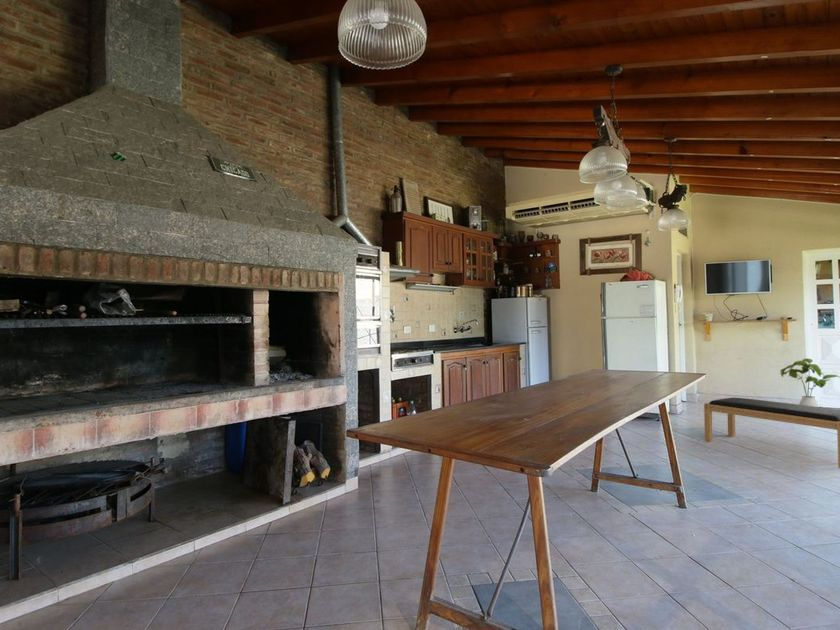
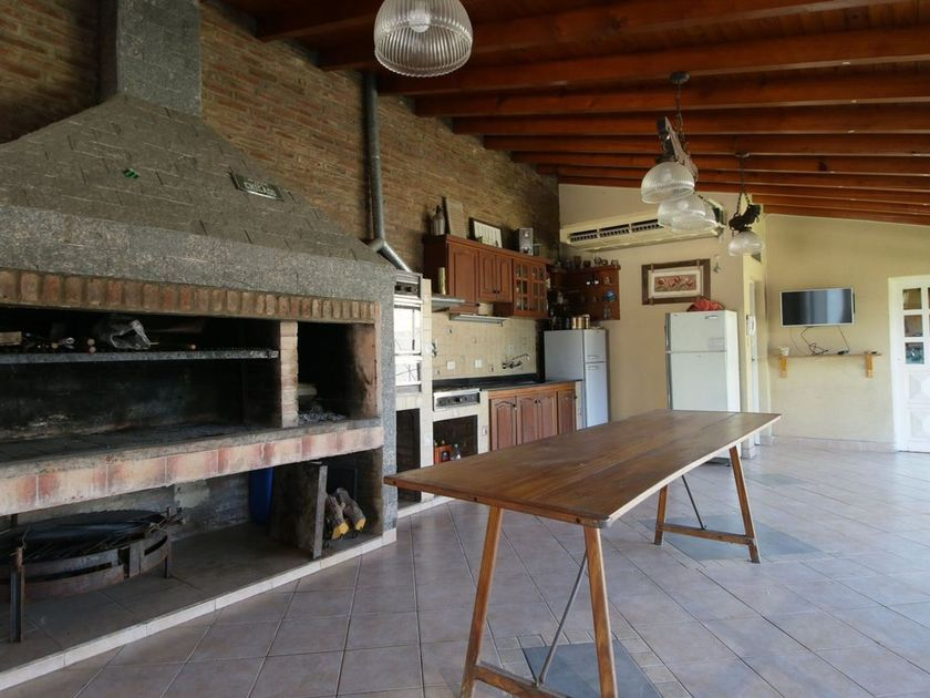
- house plant [779,357,840,407]
- bench [703,397,840,469]
